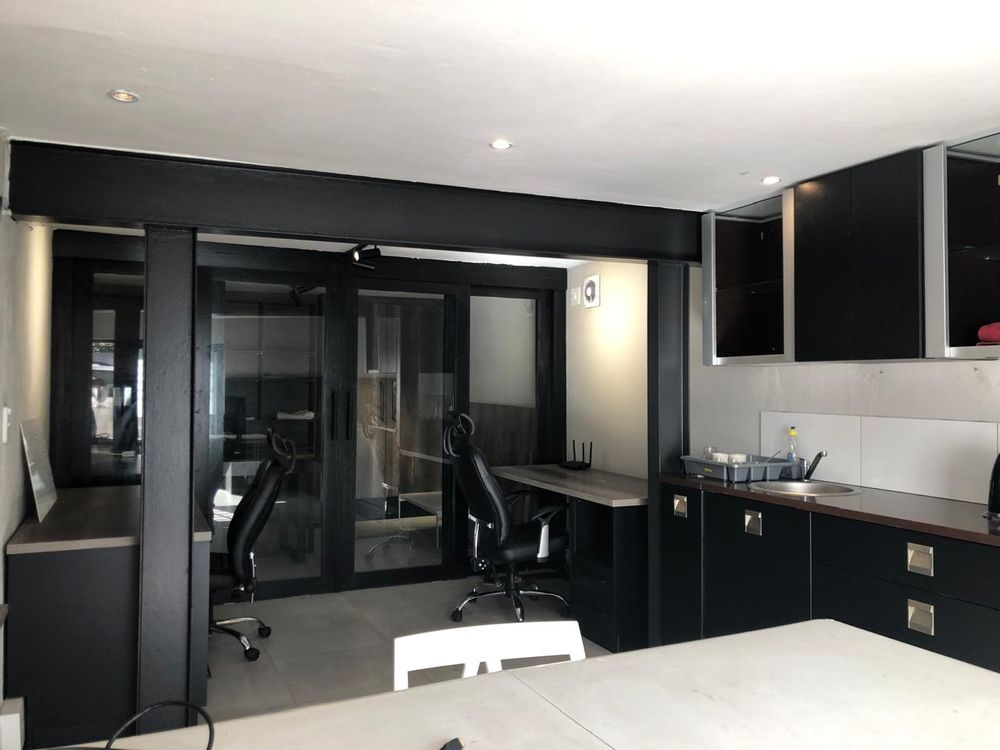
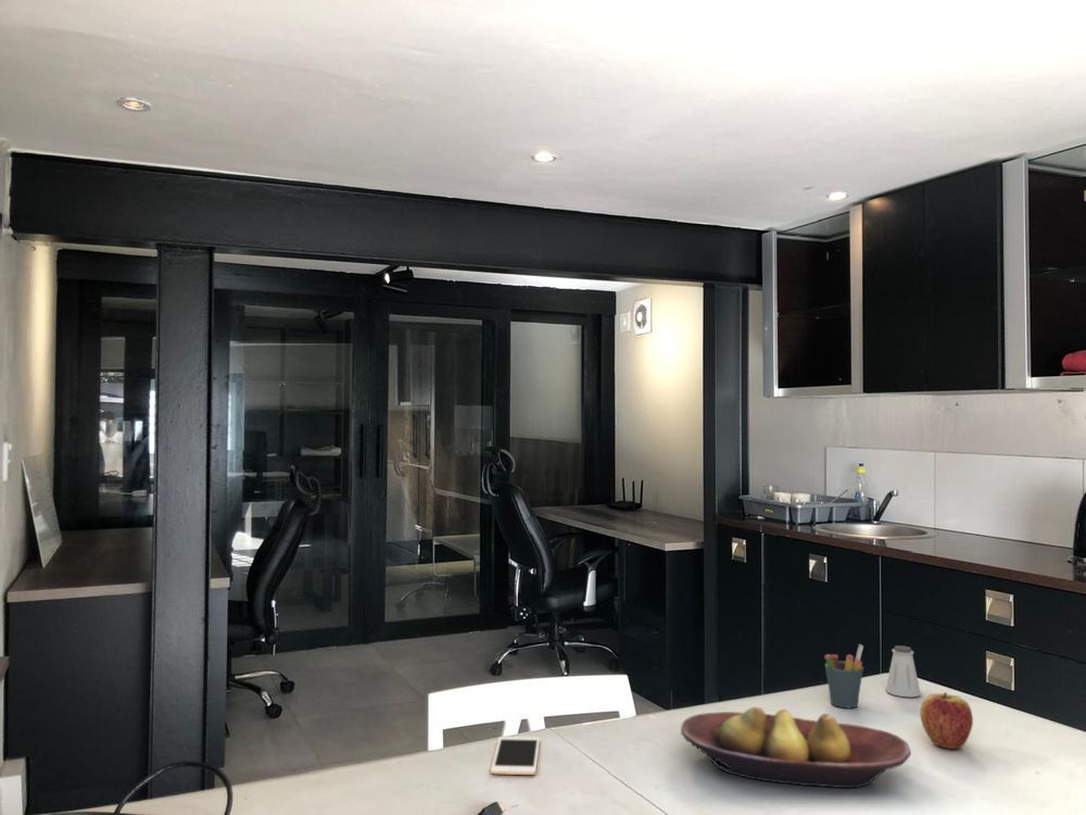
+ cell phone [490,736,541,776]
+ apple [919,691,974,750]
+ fruit bowl [680,706,912,789]
+ saltshaker [884,644,922,699]
+ pen holder [823,643,864,709]
